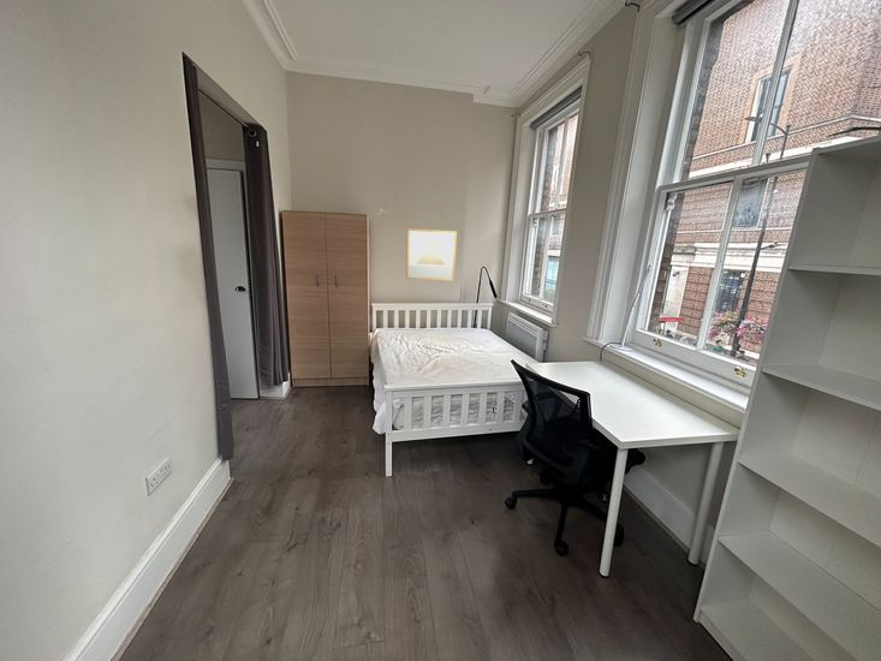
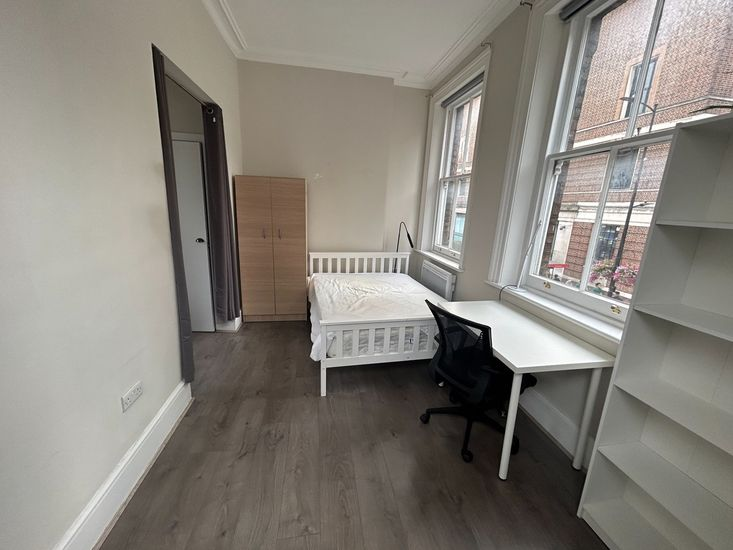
- wall art [405,227,458,281]
